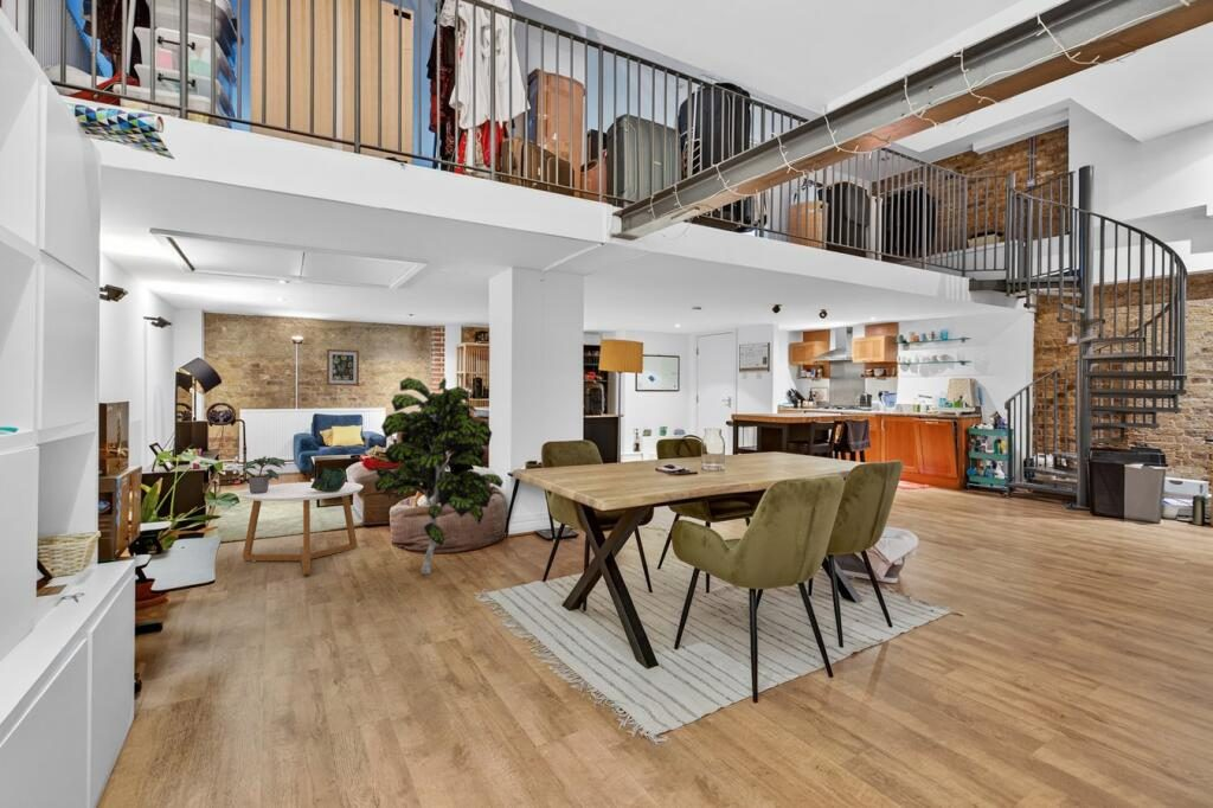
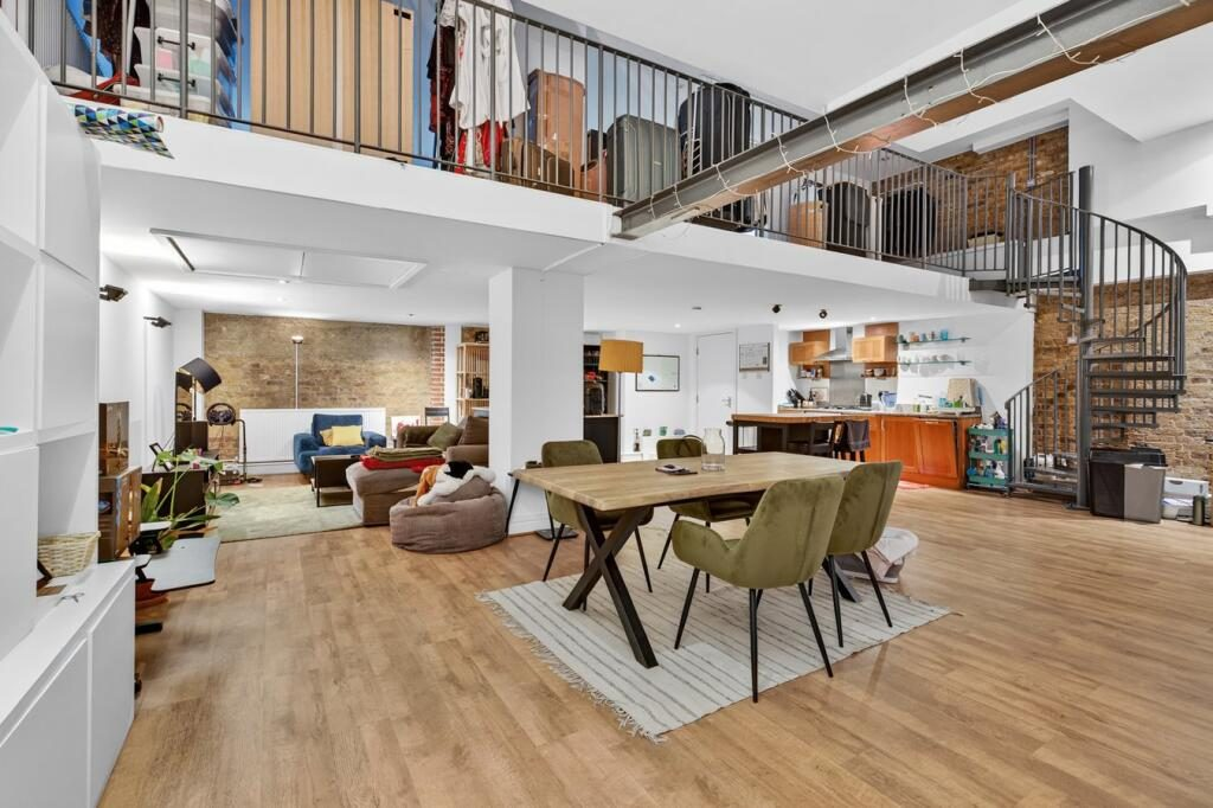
- wall art [326,348,360,387]
- decorative bowl [310,466,348,492]
- potted plant [239,455,287,494]
- coffee table [238,481,365,576]
- indoor plant [373,376,505,576]
